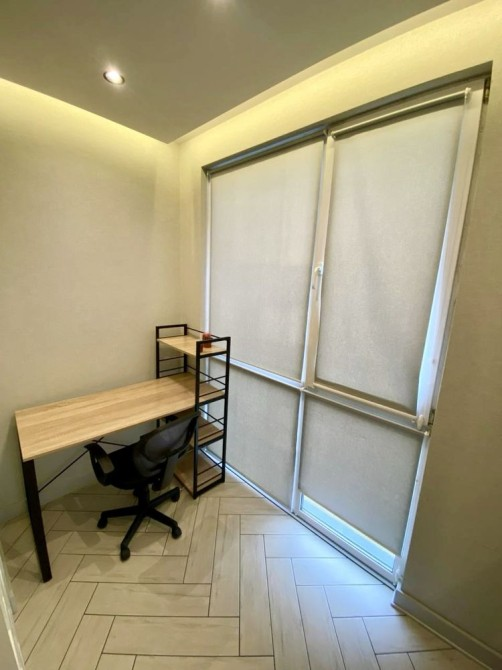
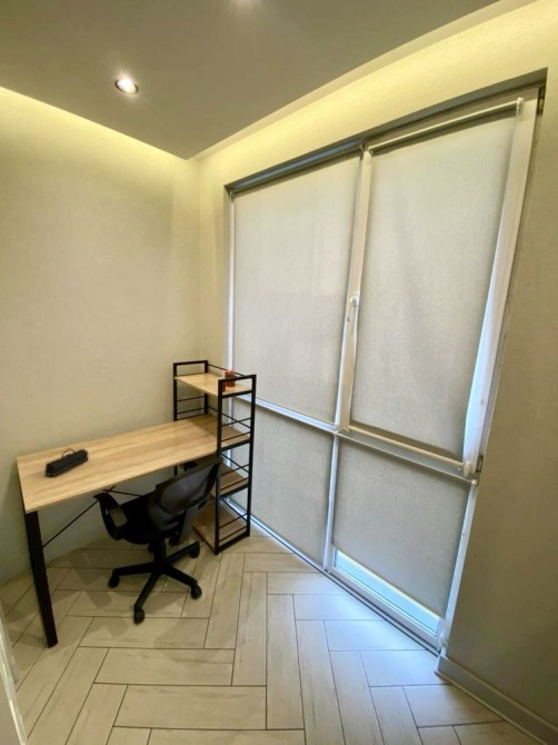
+ pencil case [43,448,90,477]
